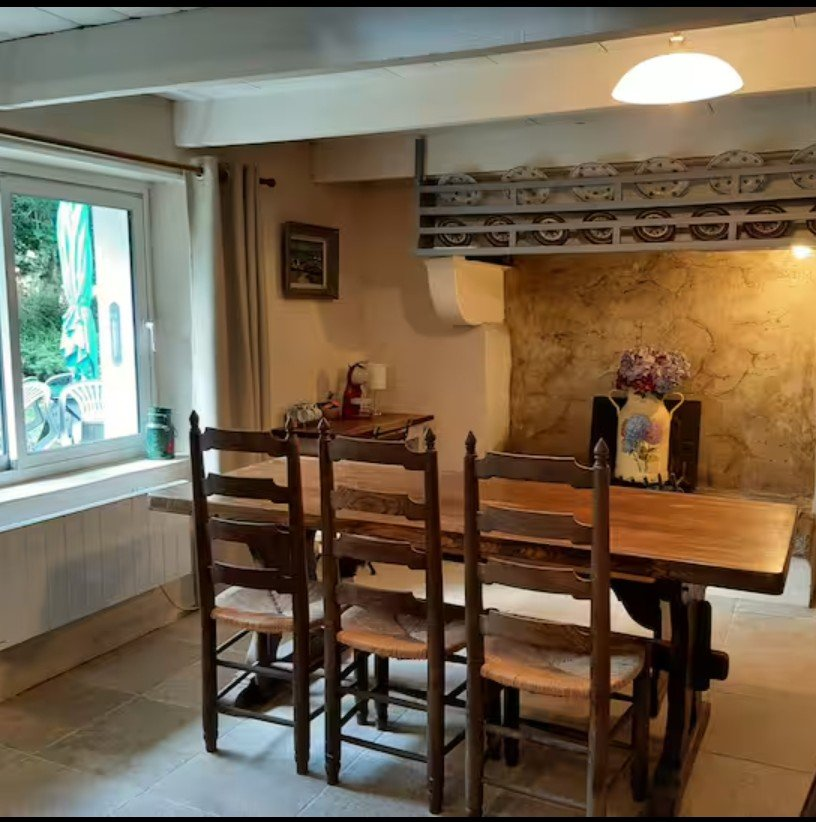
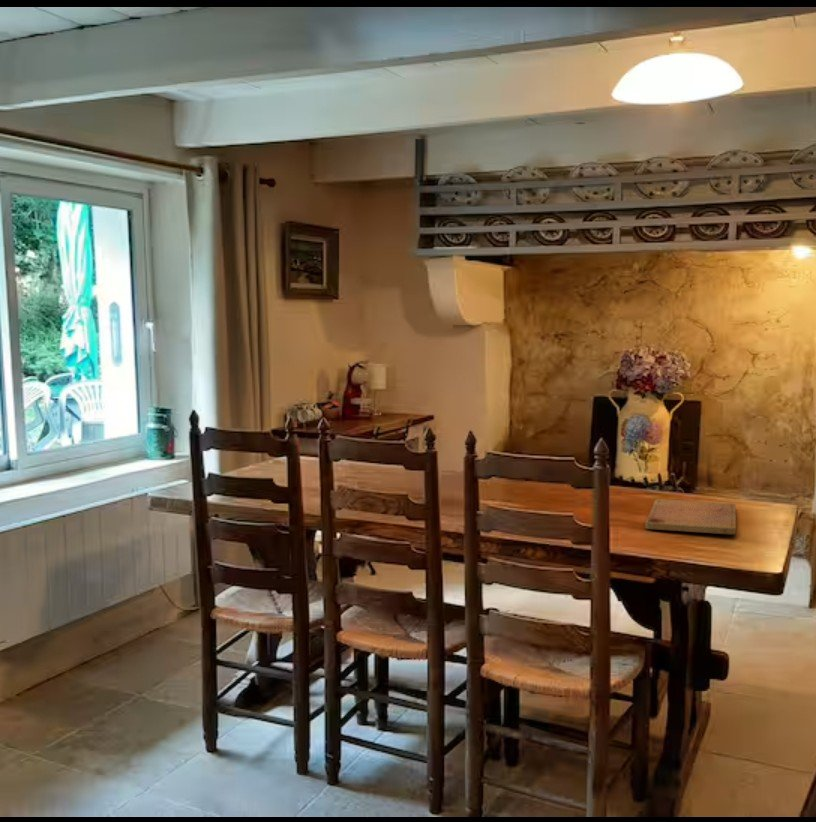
+ cutting board [645,498,737,535]
